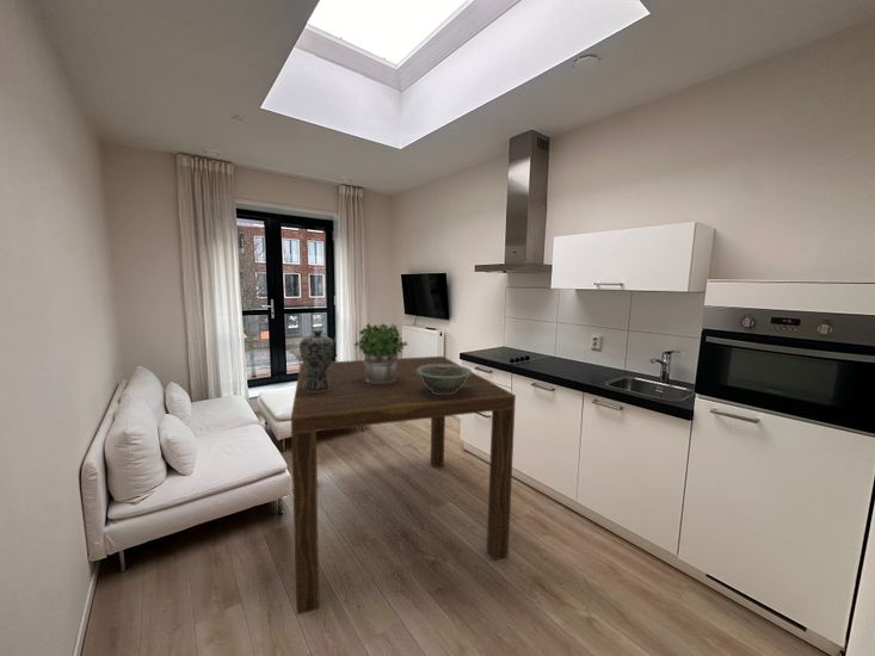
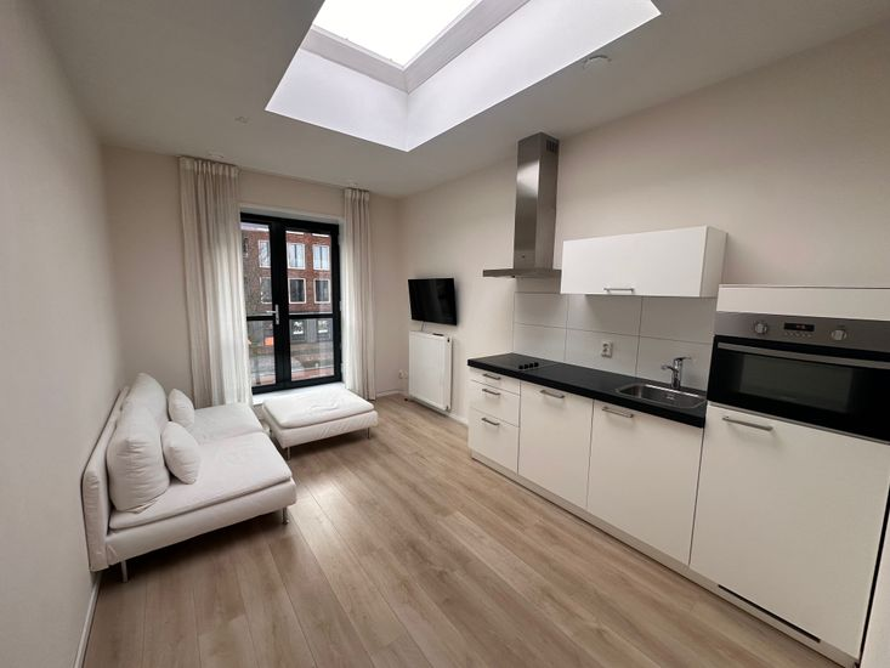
- decorative bowl [417,365,473,394]
- dining table [290,355,517,615]
- vase [298,329,335,391]
- potted plant [353,322,409,384]
